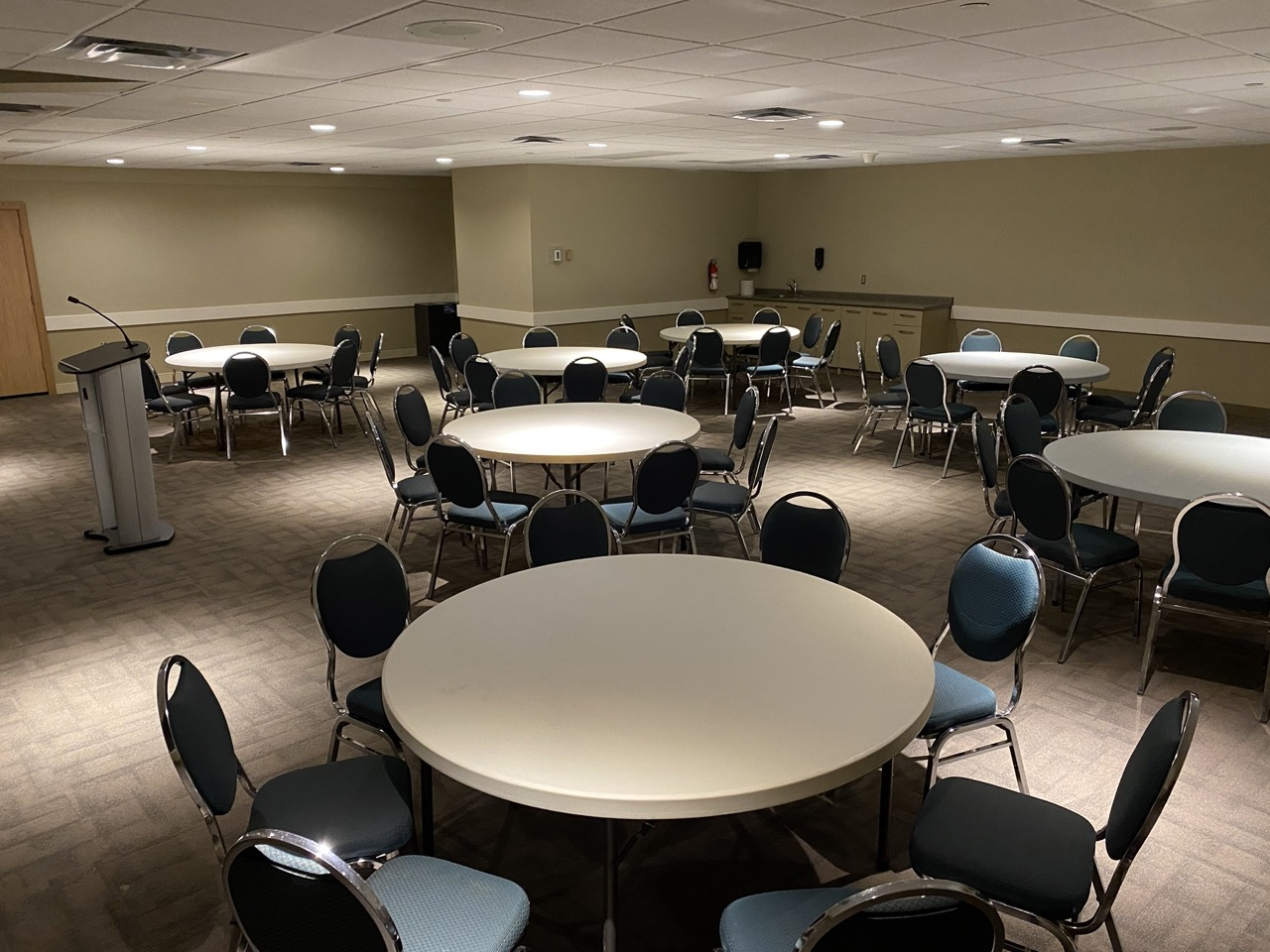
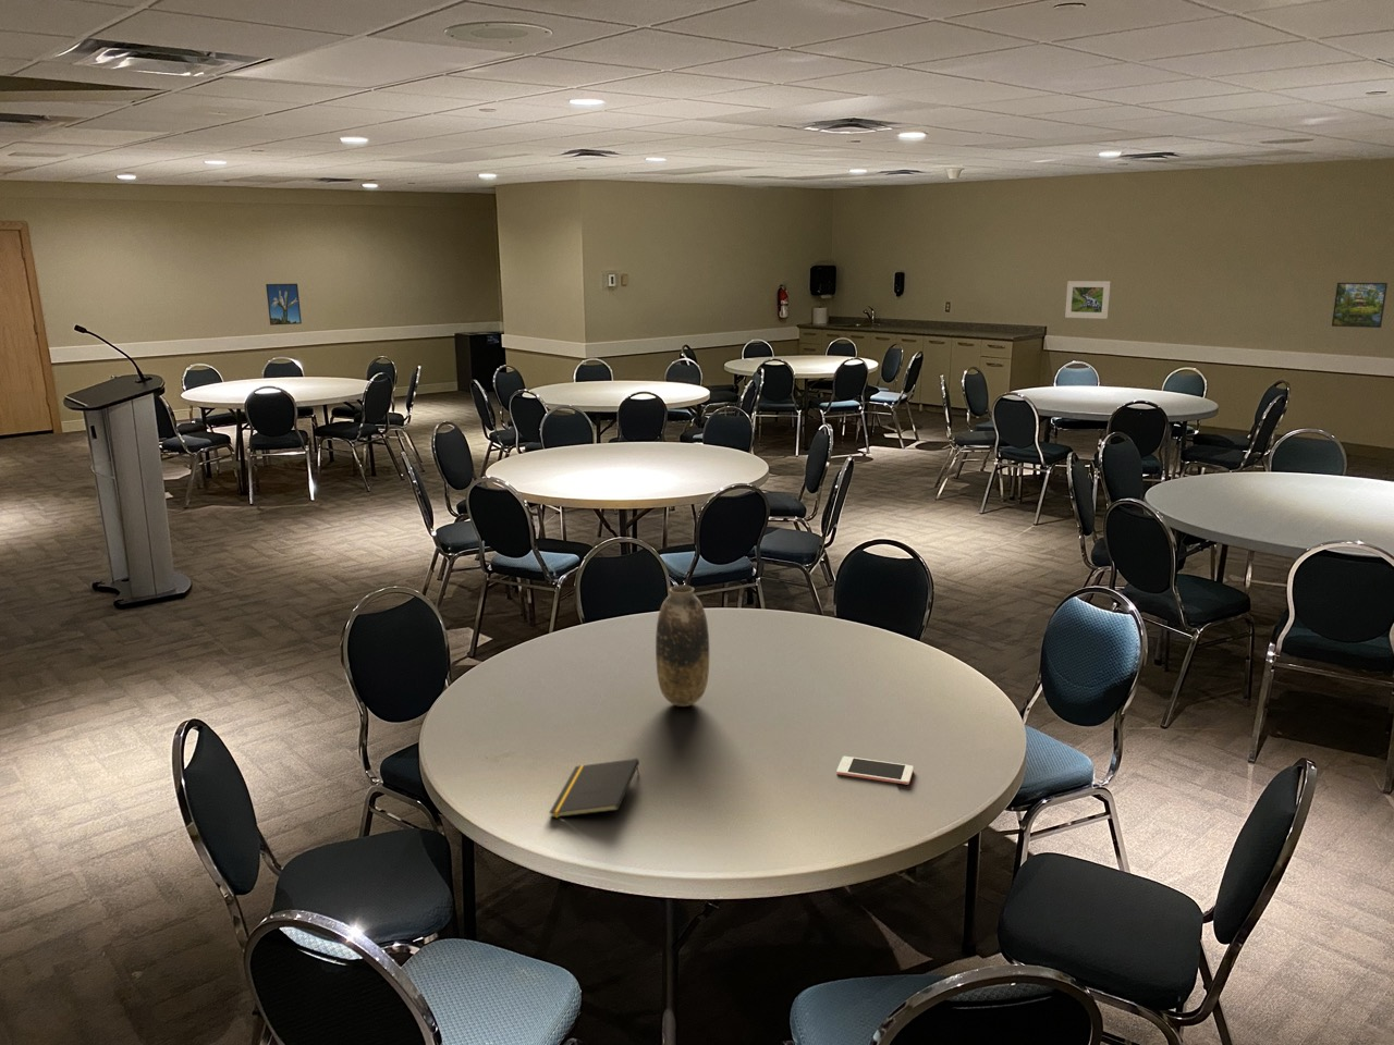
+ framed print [1064,280,1111,321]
+ vase [654,585,710,708]
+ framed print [1330,282,1389,328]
+ cell phone [835,755,914,786]
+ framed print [265,282,303,326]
+ notepad [548,757,640,819]
